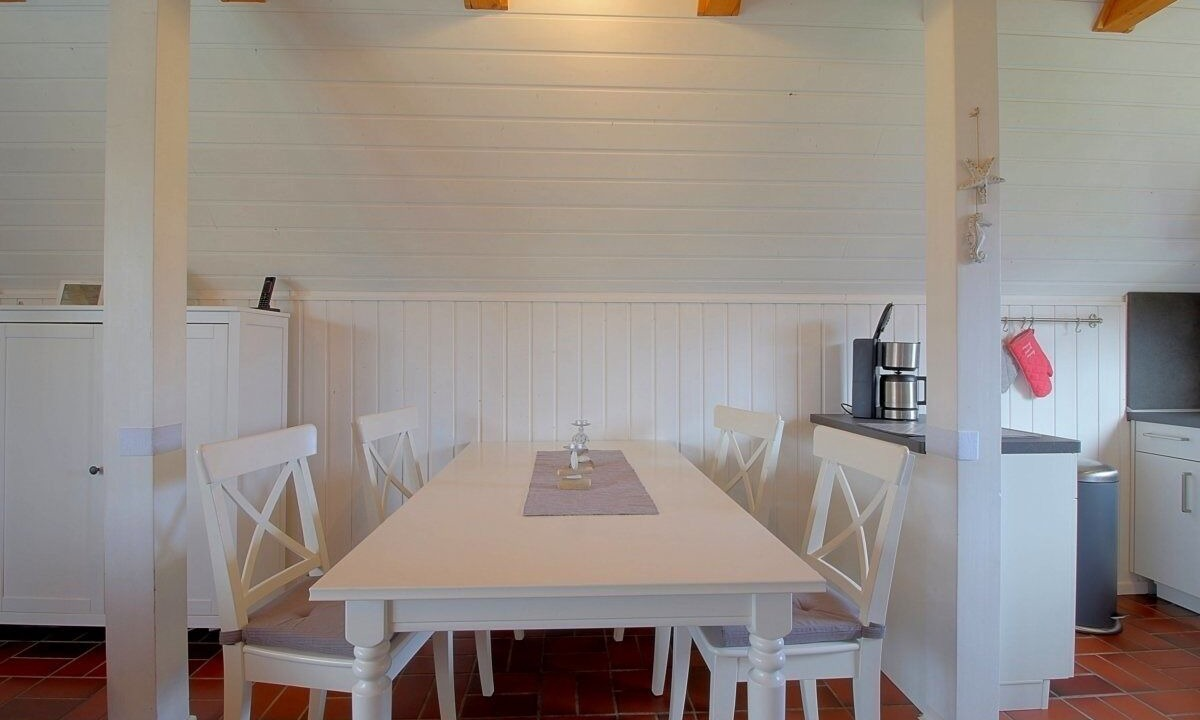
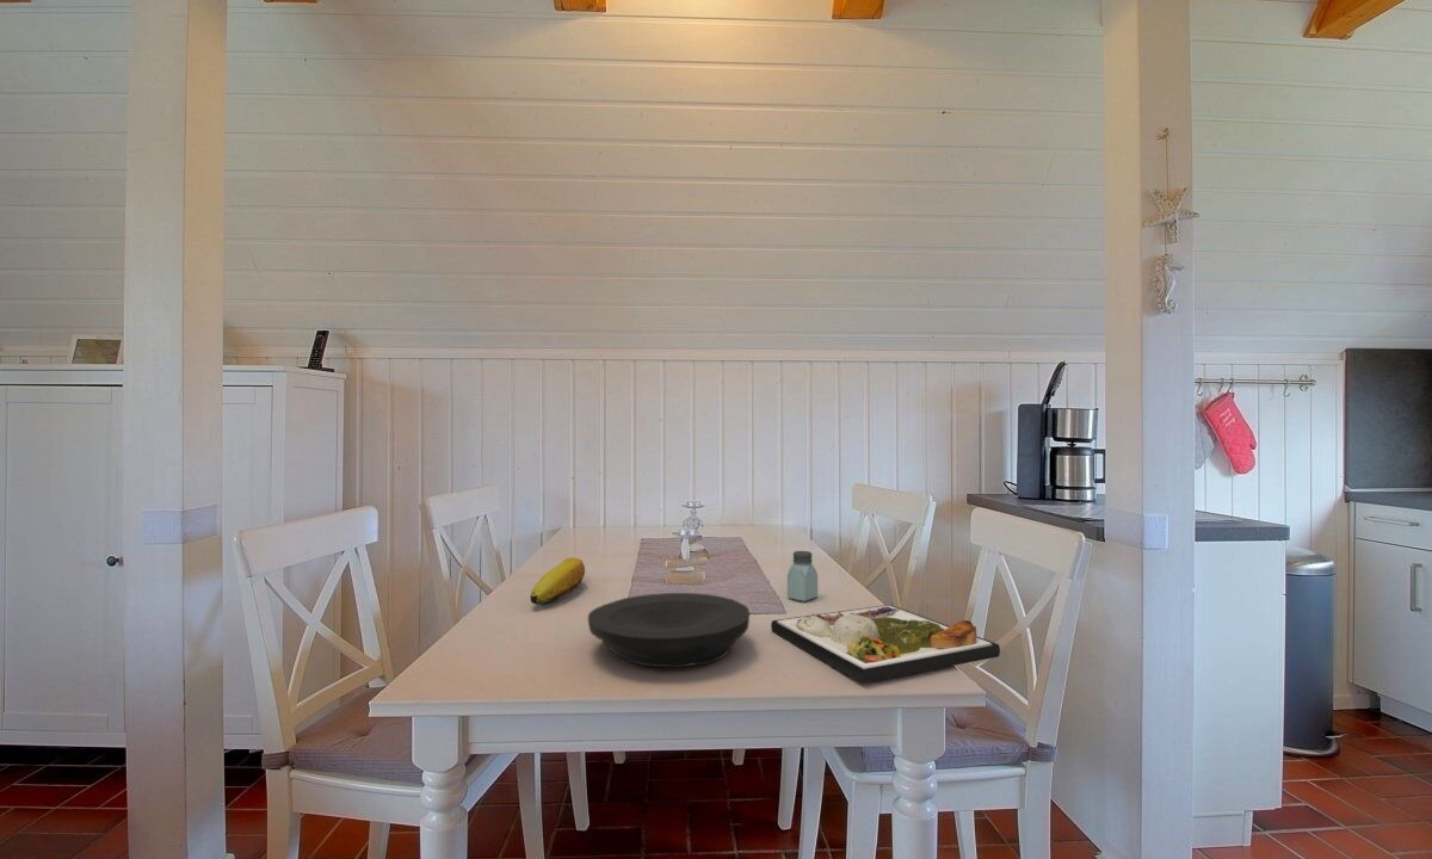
+ saltshaker [786,550,819,602]
+ plate [587,592,751,668]
+ fruit [529,556,586,606]
+ dinner plate [770,604,1001,684]
